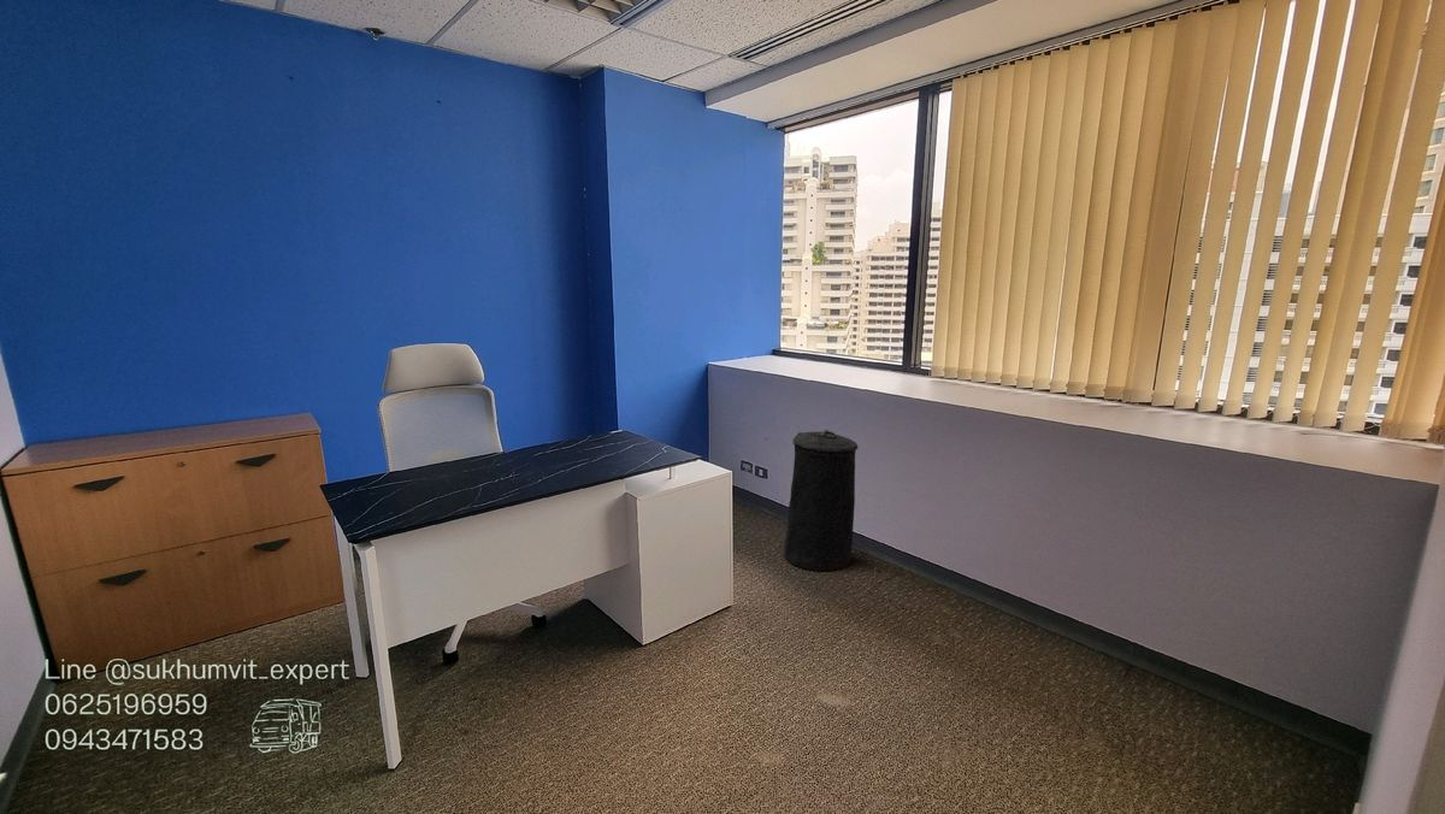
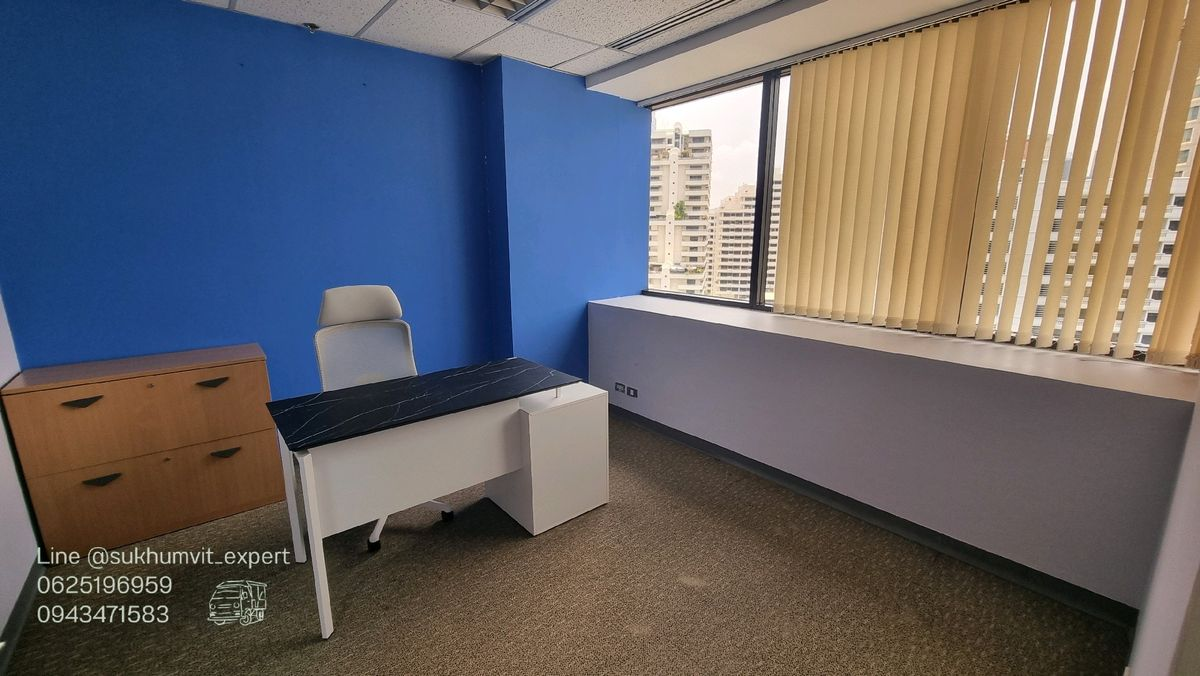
- trash can [783,429,859,572]
